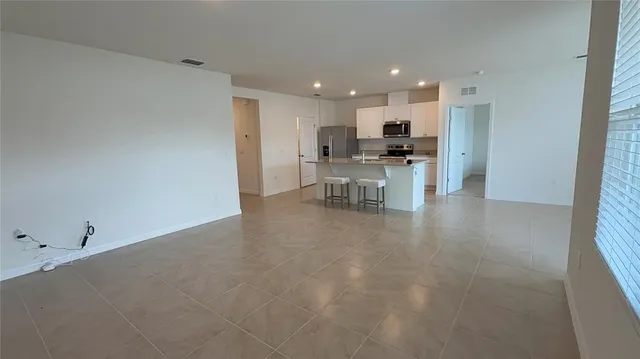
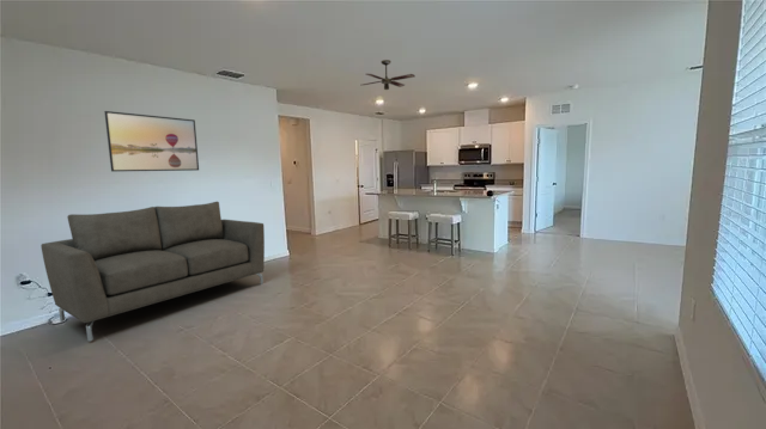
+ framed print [103,110,200,172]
+ ceiling fan [361,59,417,91]
+ sofa [39,201,266,342]
